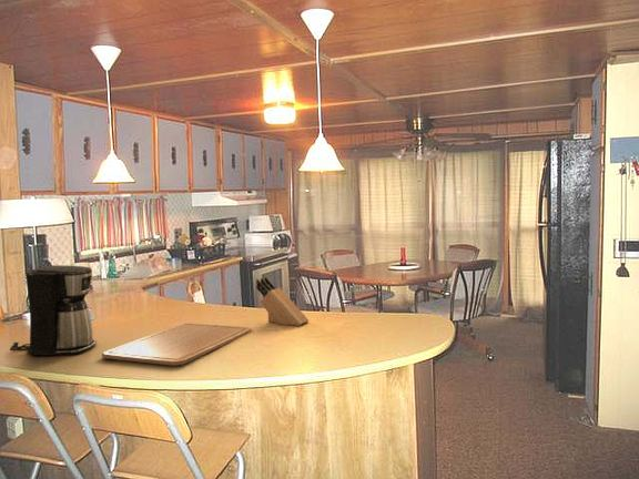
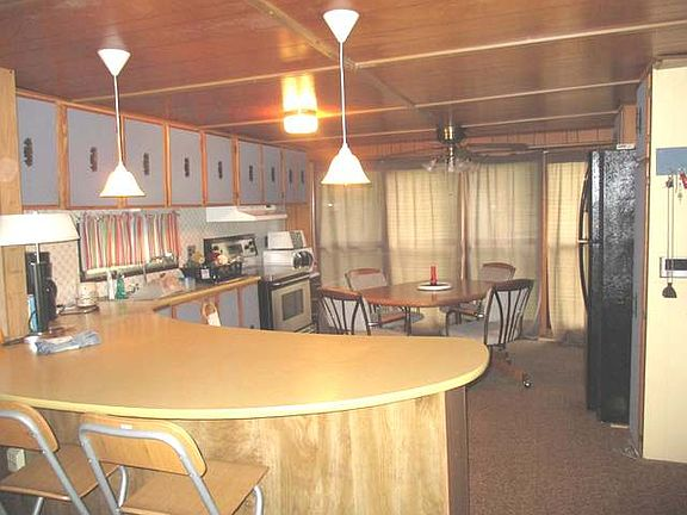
- coffee maker [9,264,98,357]
- knife block [255,276,310,327]
- chopping board [101,323,253,366]
